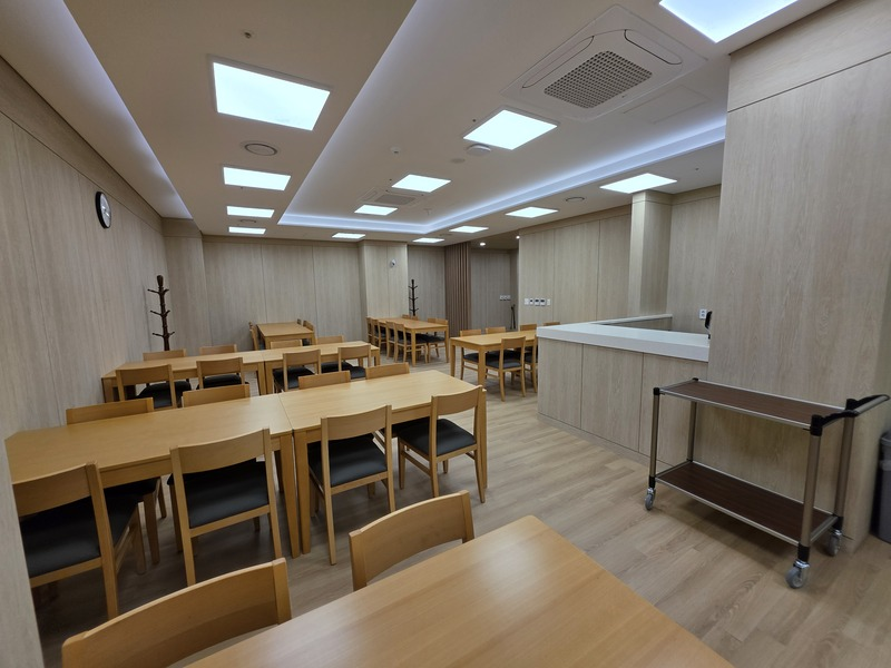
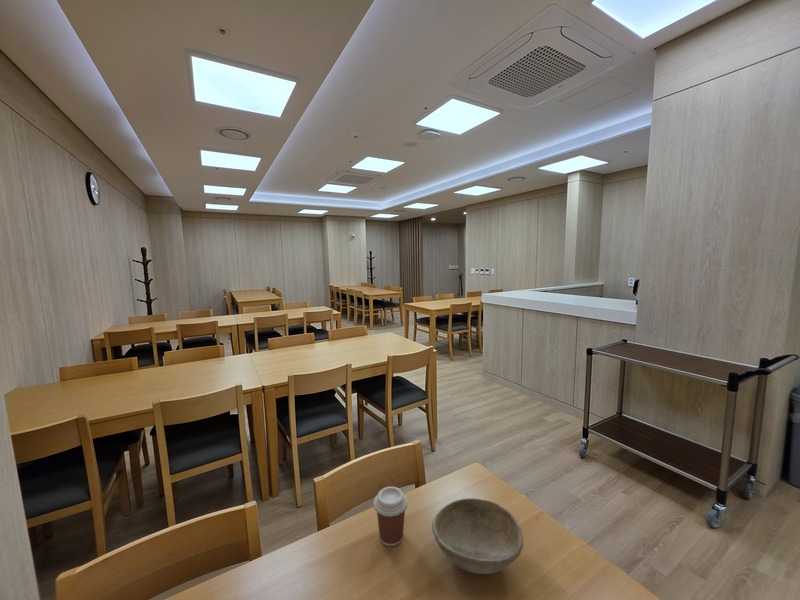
+ coffee cup [373,486,409,547]
+ bowl [431,497,524,575]
